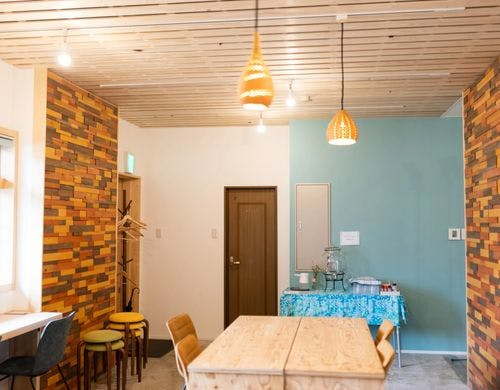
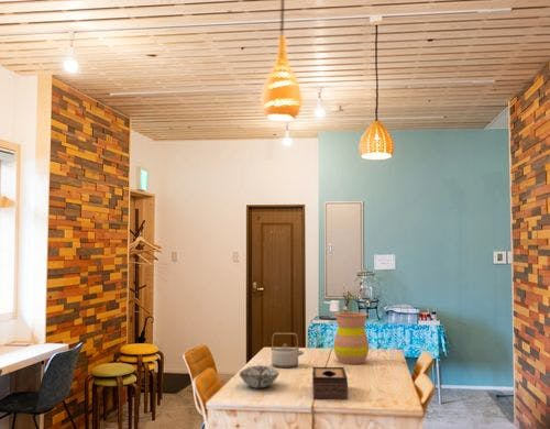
+ teapot [271,332,305,369]
+ vase [333,311,370,365]
+ decorative bowl [239,364,279,389]
+ tissue box [311,366,349,400]
